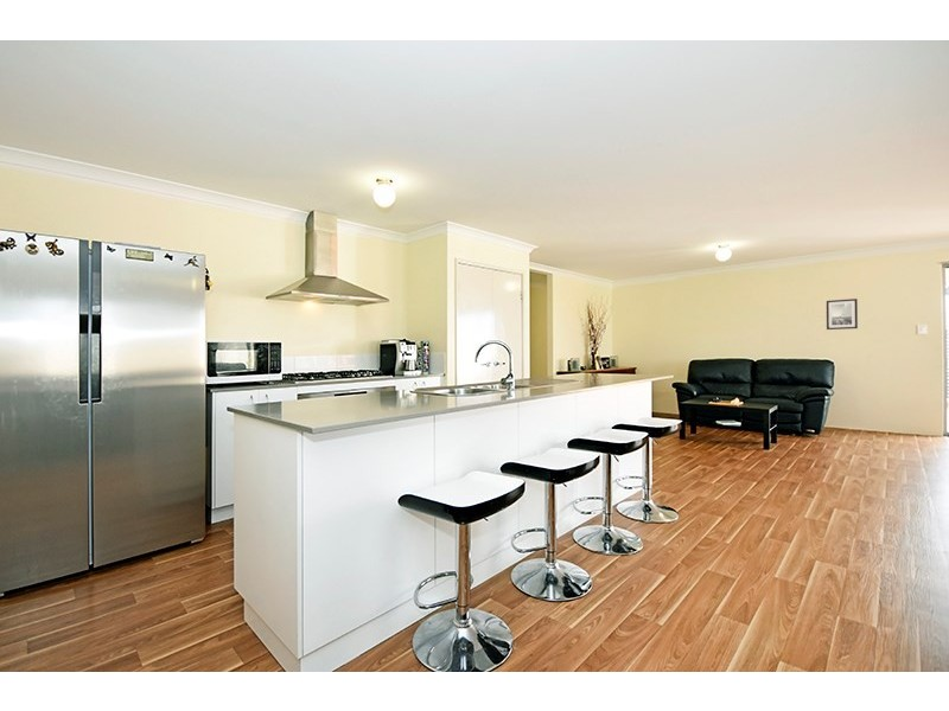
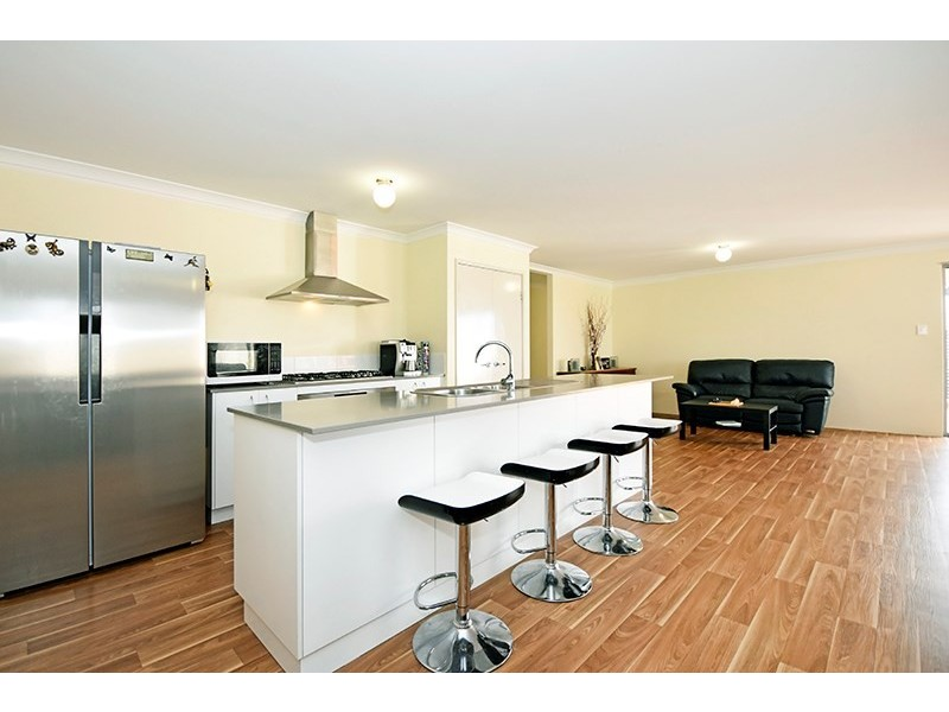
- wall art [826,297,859,331]
